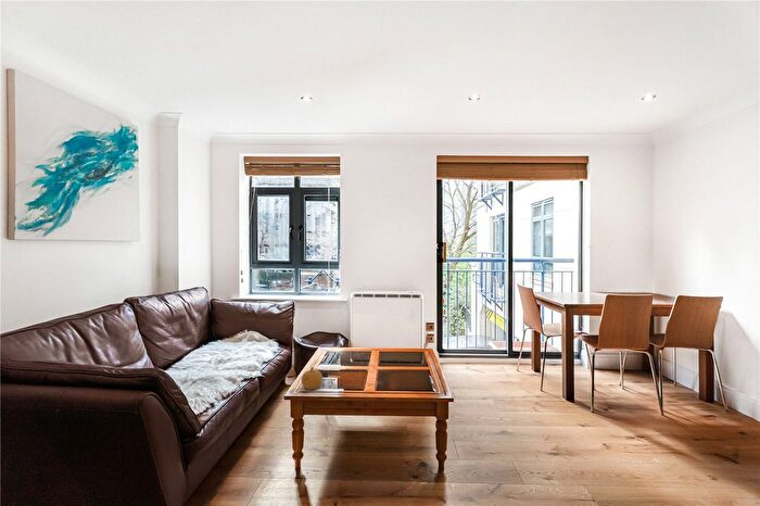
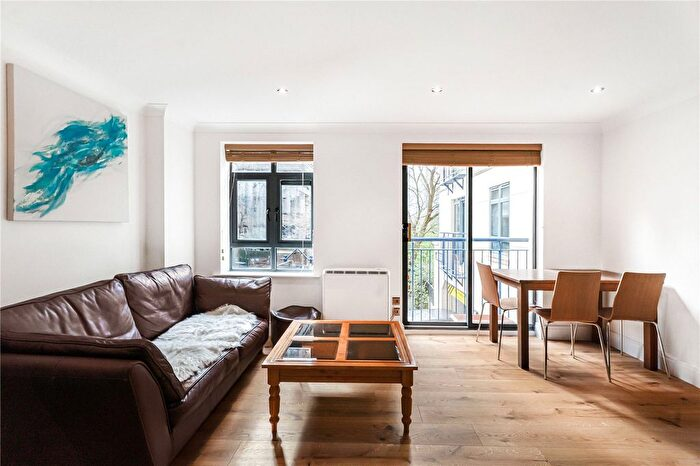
- fruit [301,366,324,391]
